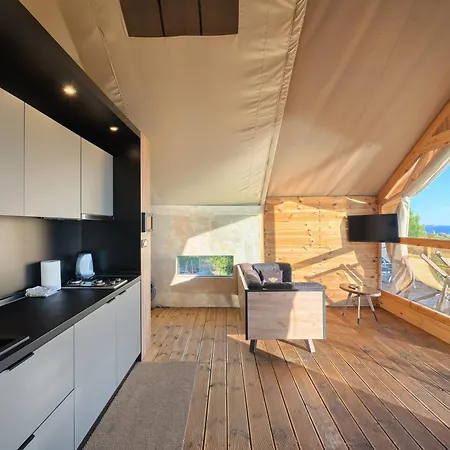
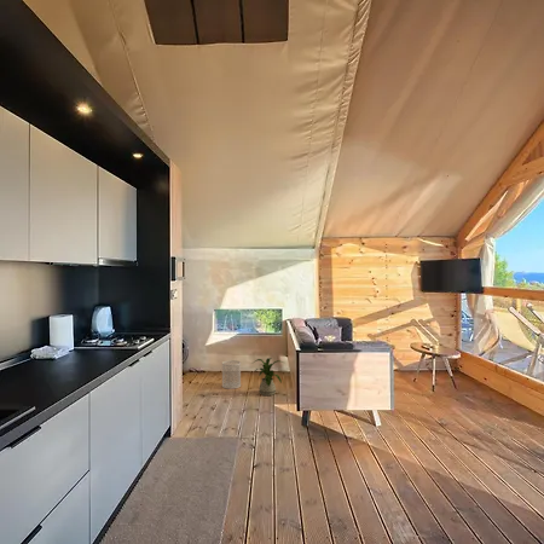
+ house plant [250,357,284,397]
+ wastebasket [220,359,242,390]
